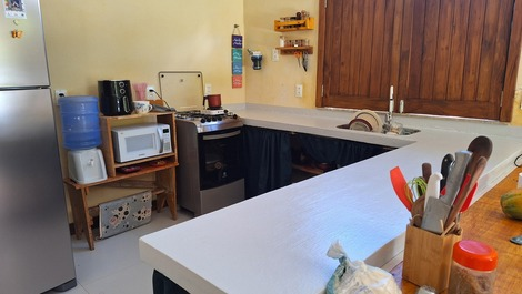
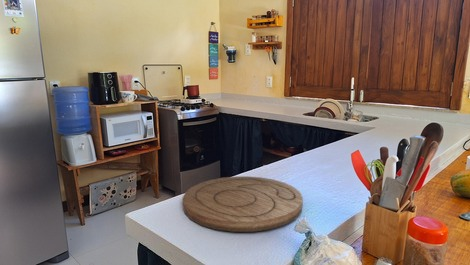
+ cutting board [182,176,304,233]
